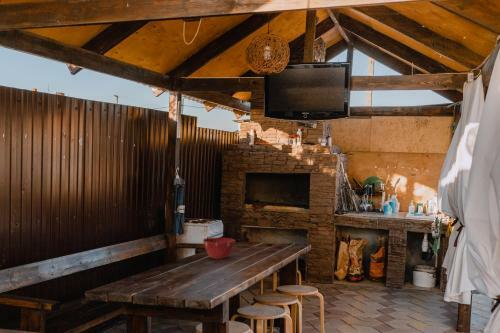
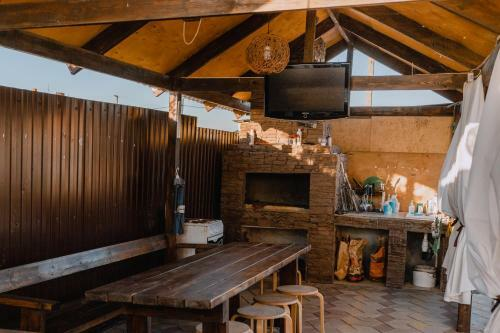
- mixing bowl [202,237,236,260]
